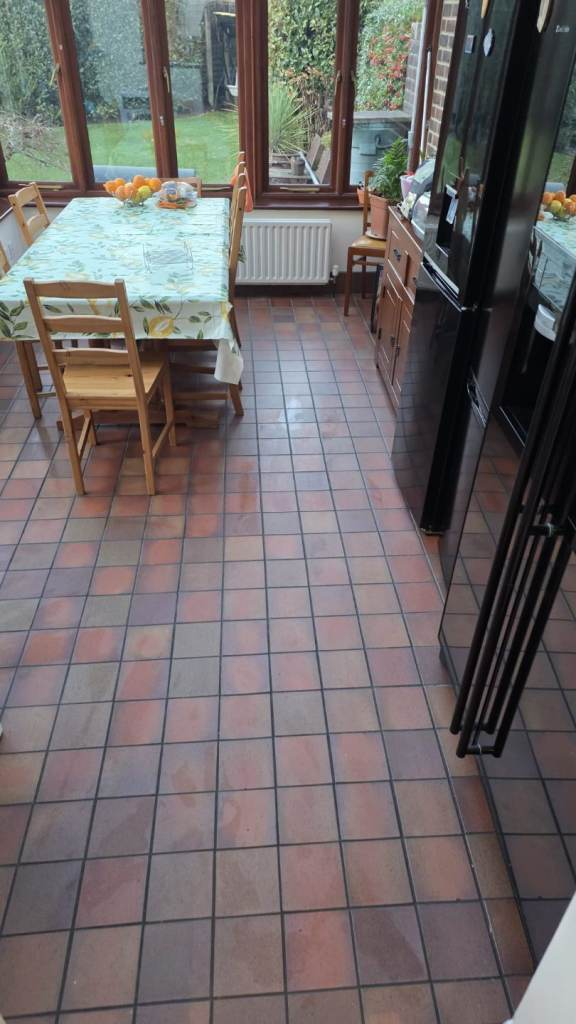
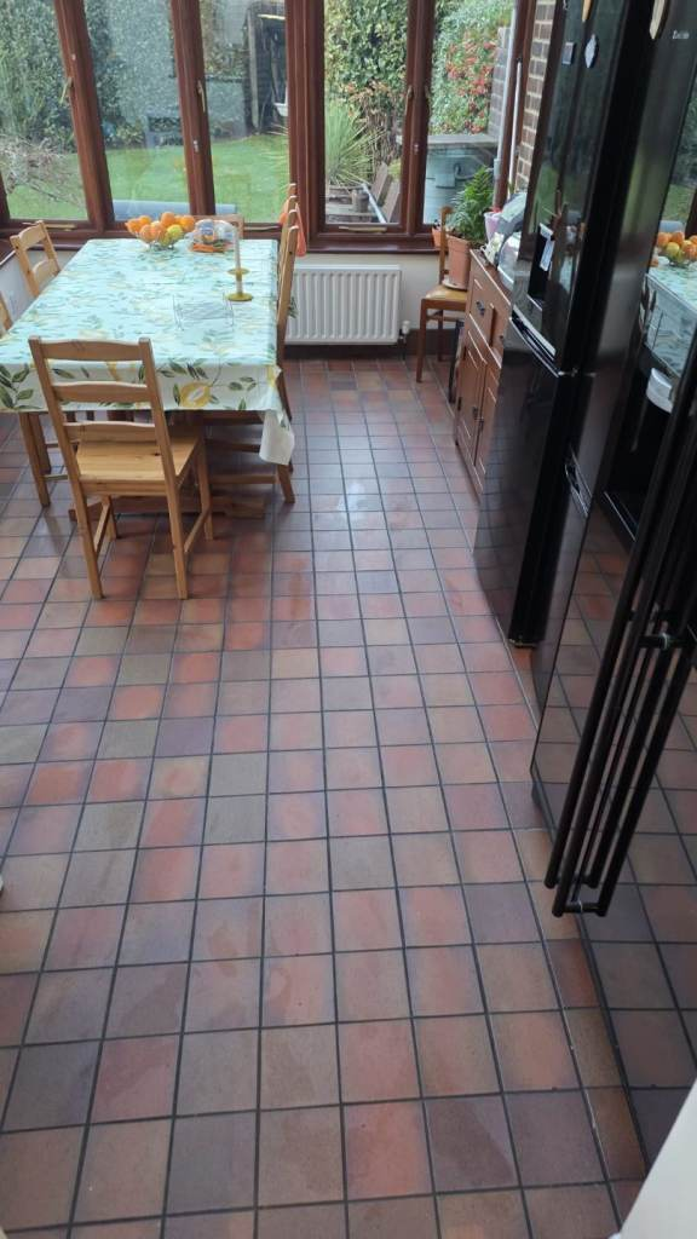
+ candle [226,223,254,302]
